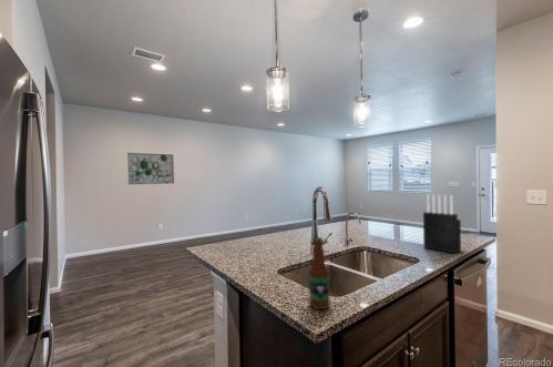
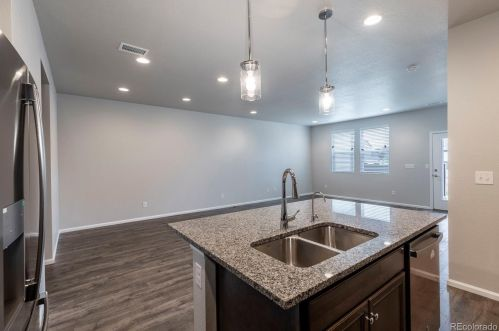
- knife block [422,193,462,255]
- wall art [126,152,175,185]
- bottle [308,236,331,310]
